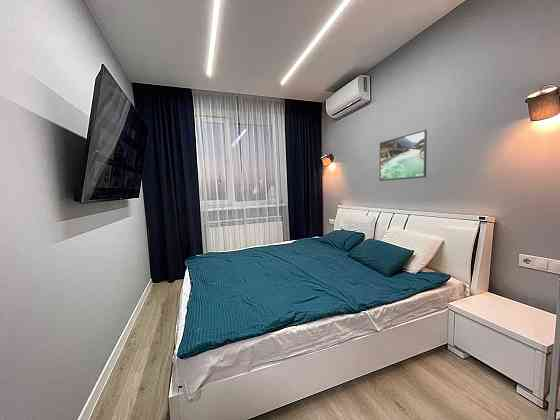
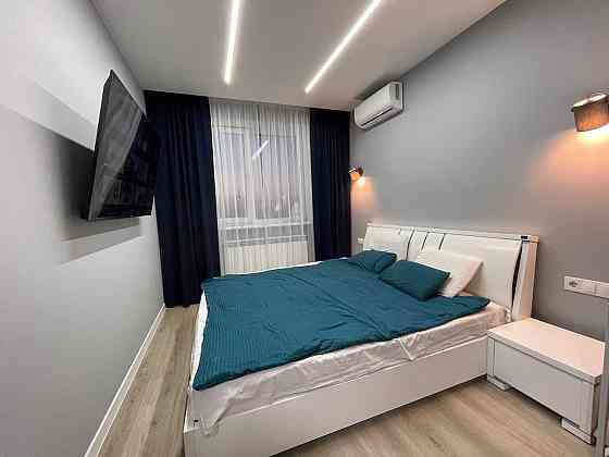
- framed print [379,129,428,182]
